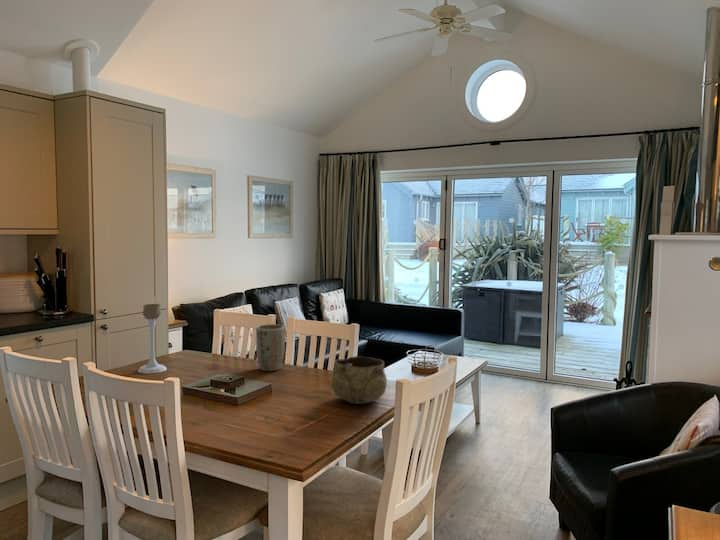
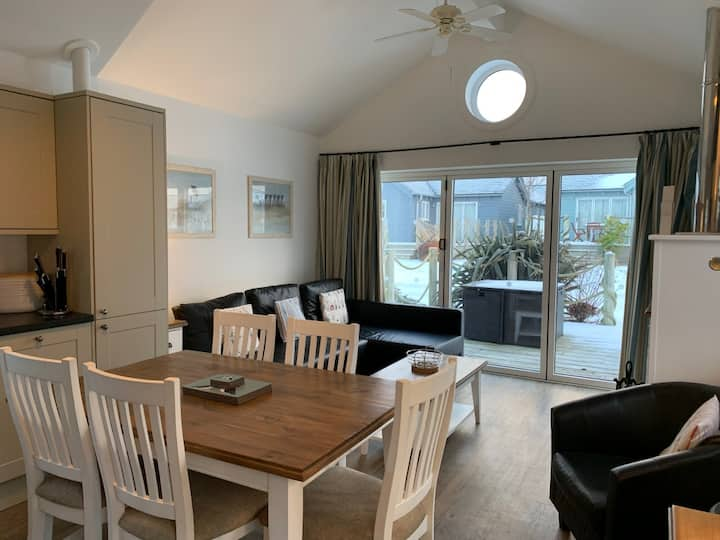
- plant pot [255,323,286,372]
- decorative bowl [330,355,388,405]
- candle holder [137,303,168,375]
